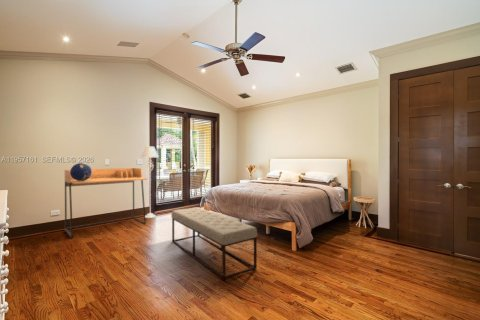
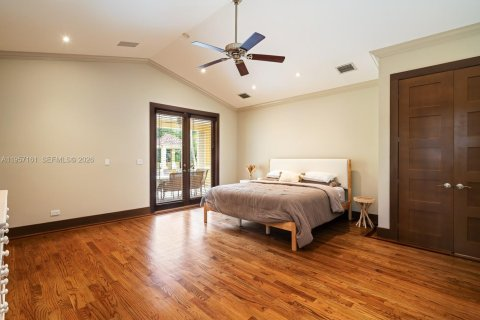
- bench [171,206,258,281]
- floor lamp [140,145,160,219]
- desk [64,167,148,239]
- globe [70,162,92,181]
